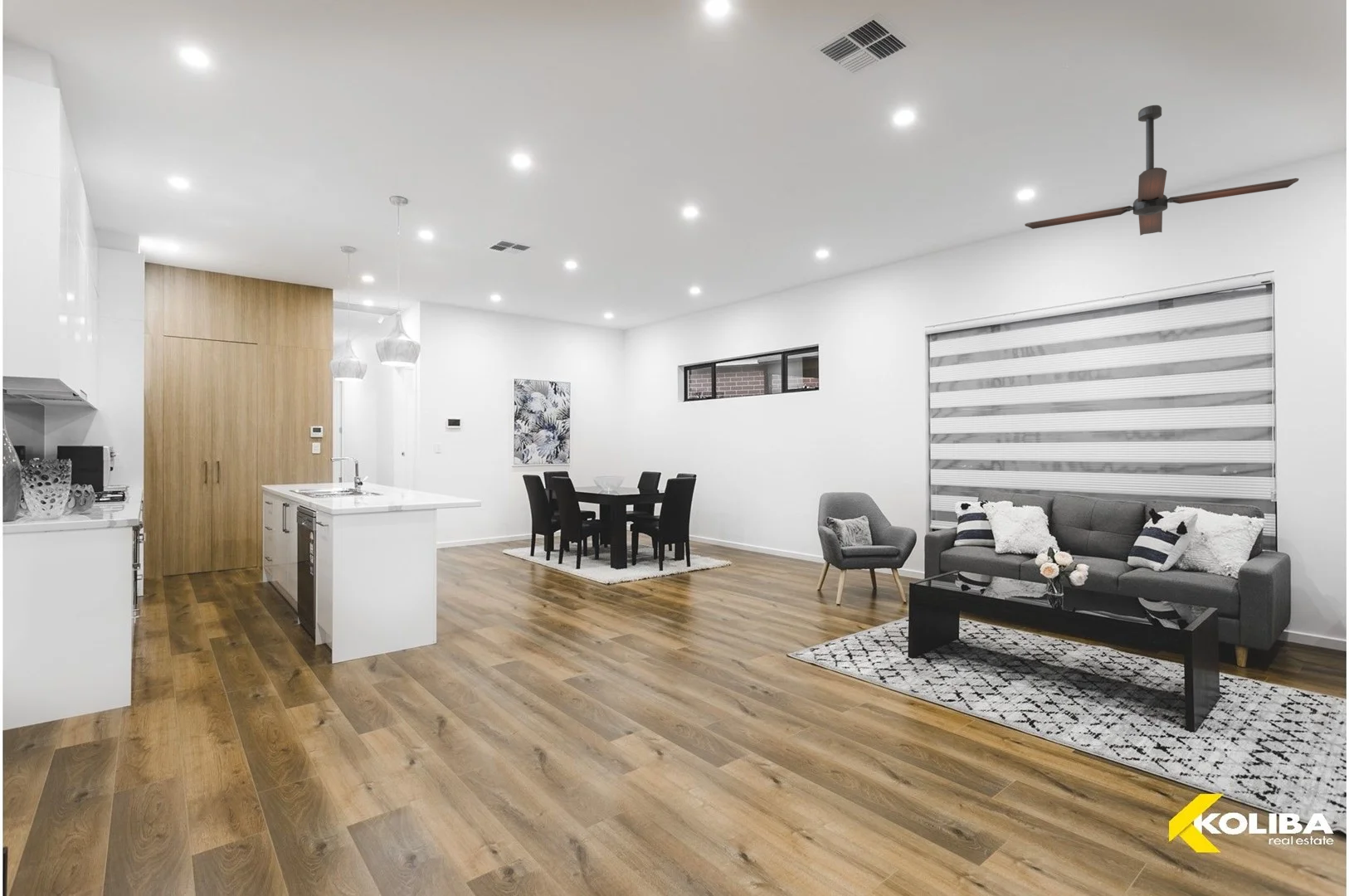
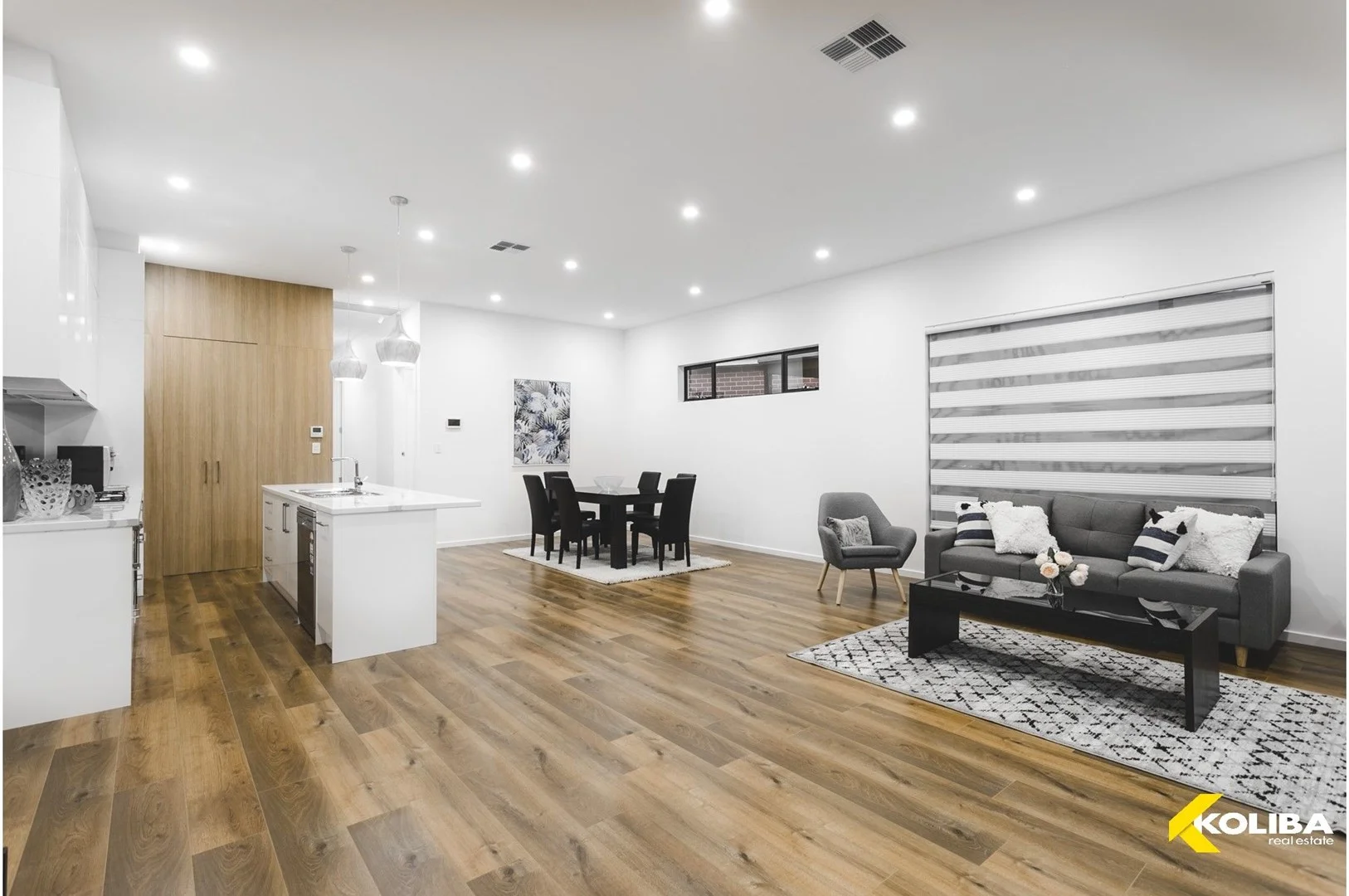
- ceiling fan [1024,105,1300,236]
